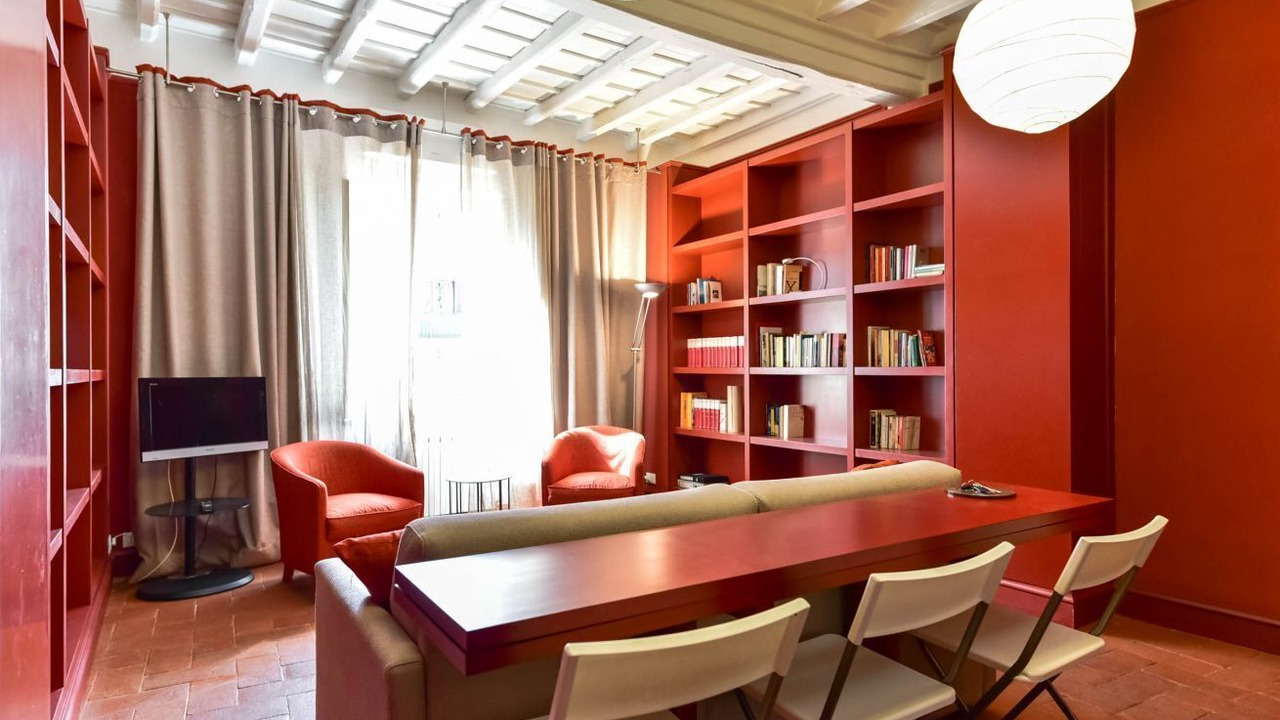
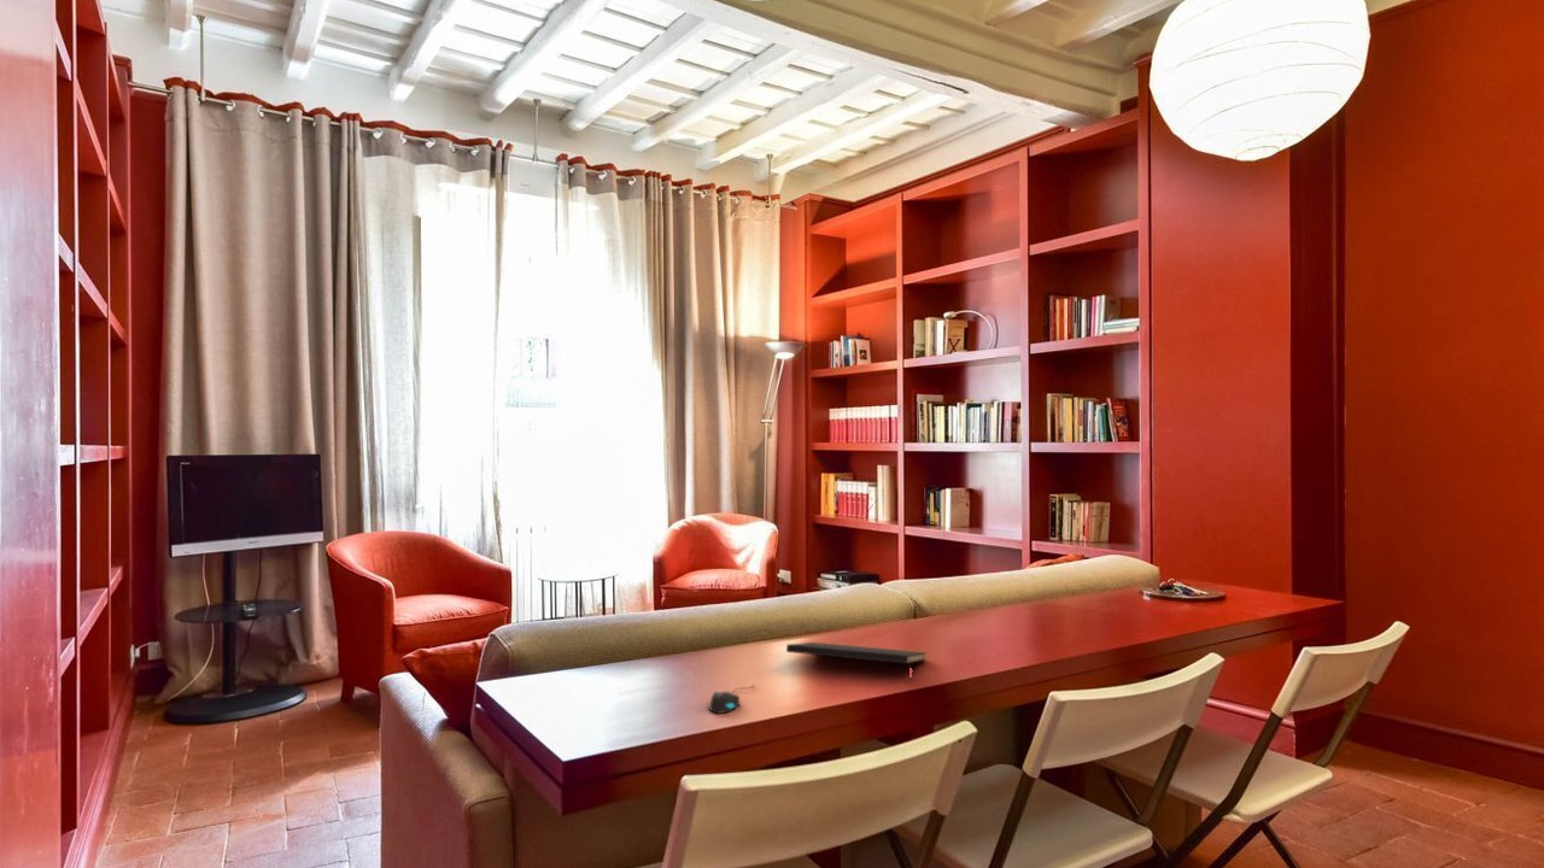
+ notepad [785,641,929,682]
+ mouse [707,682,756,715]
